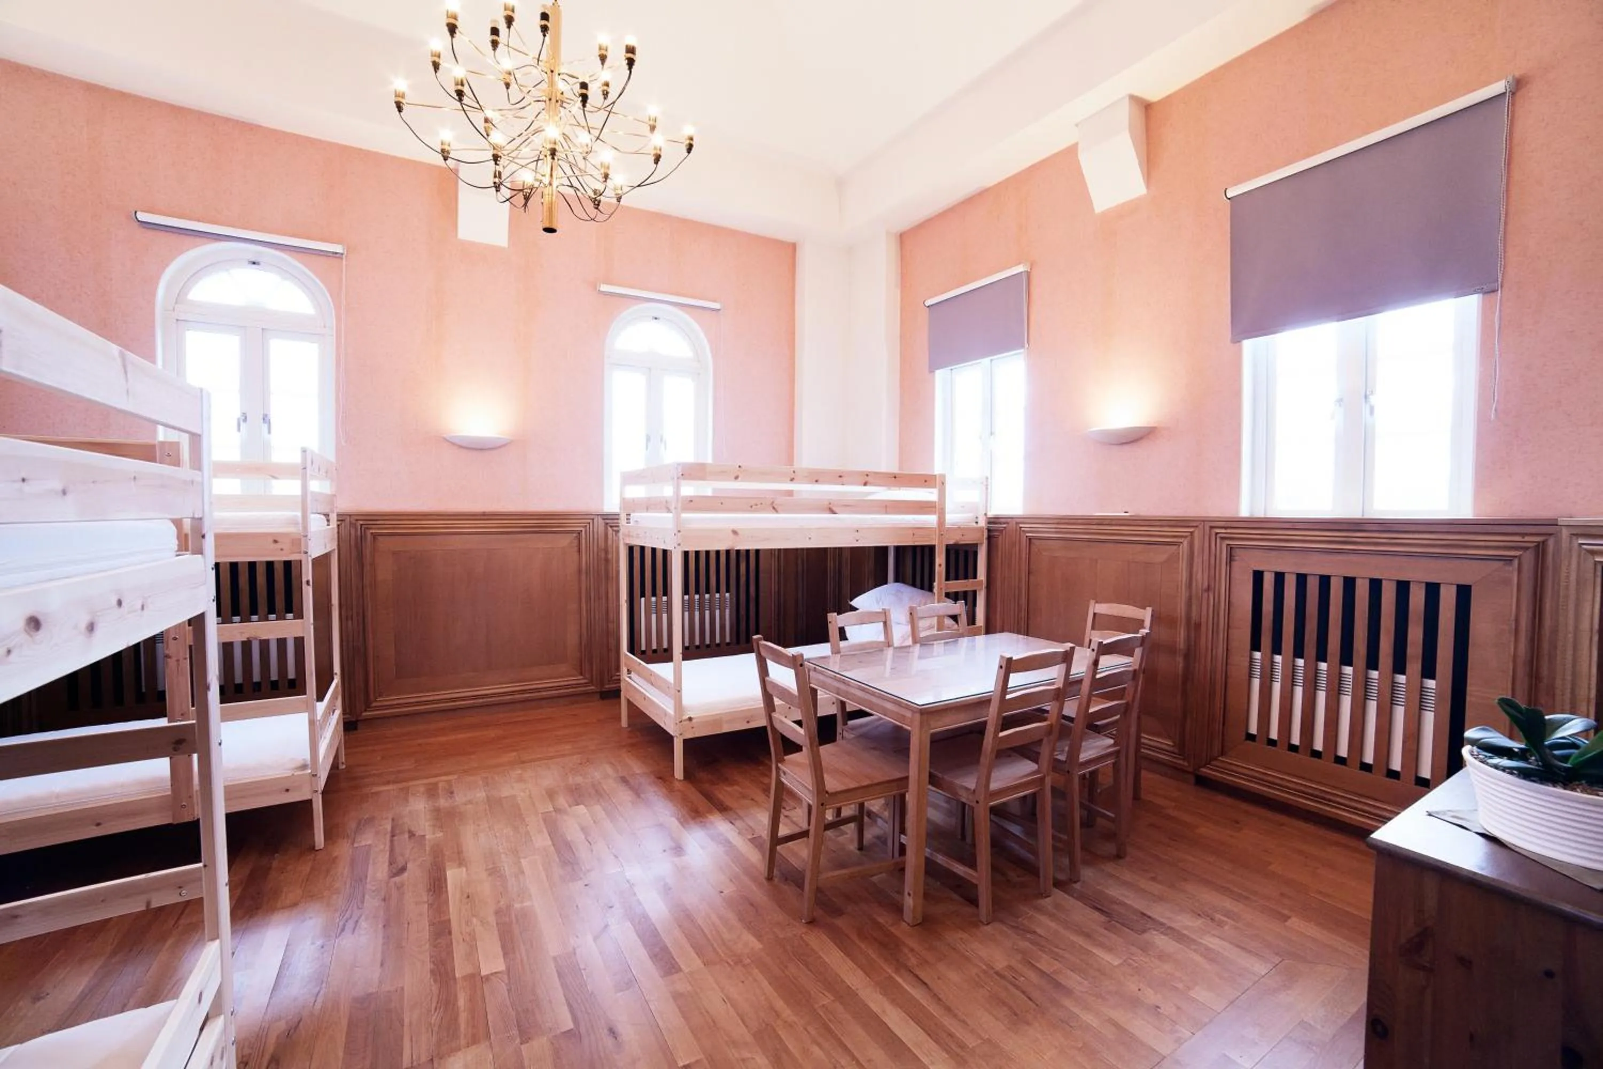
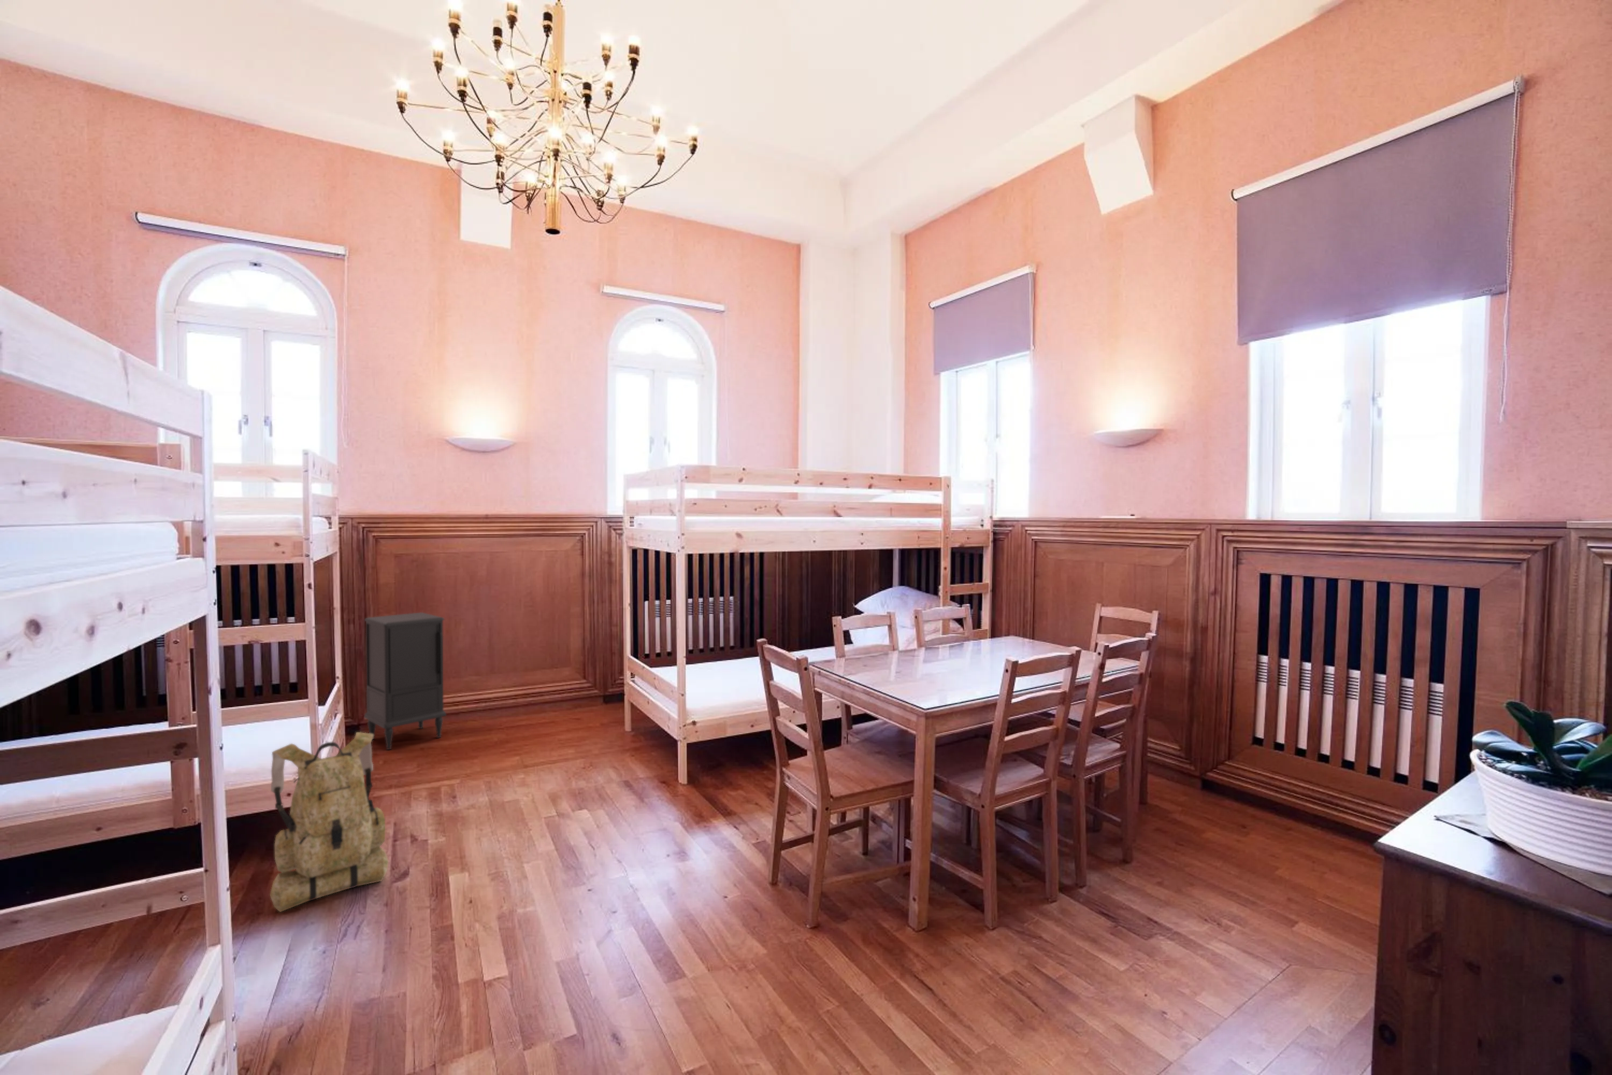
+ nightstand [363,612,447,750]
+ backpack [269,732,389,913]
